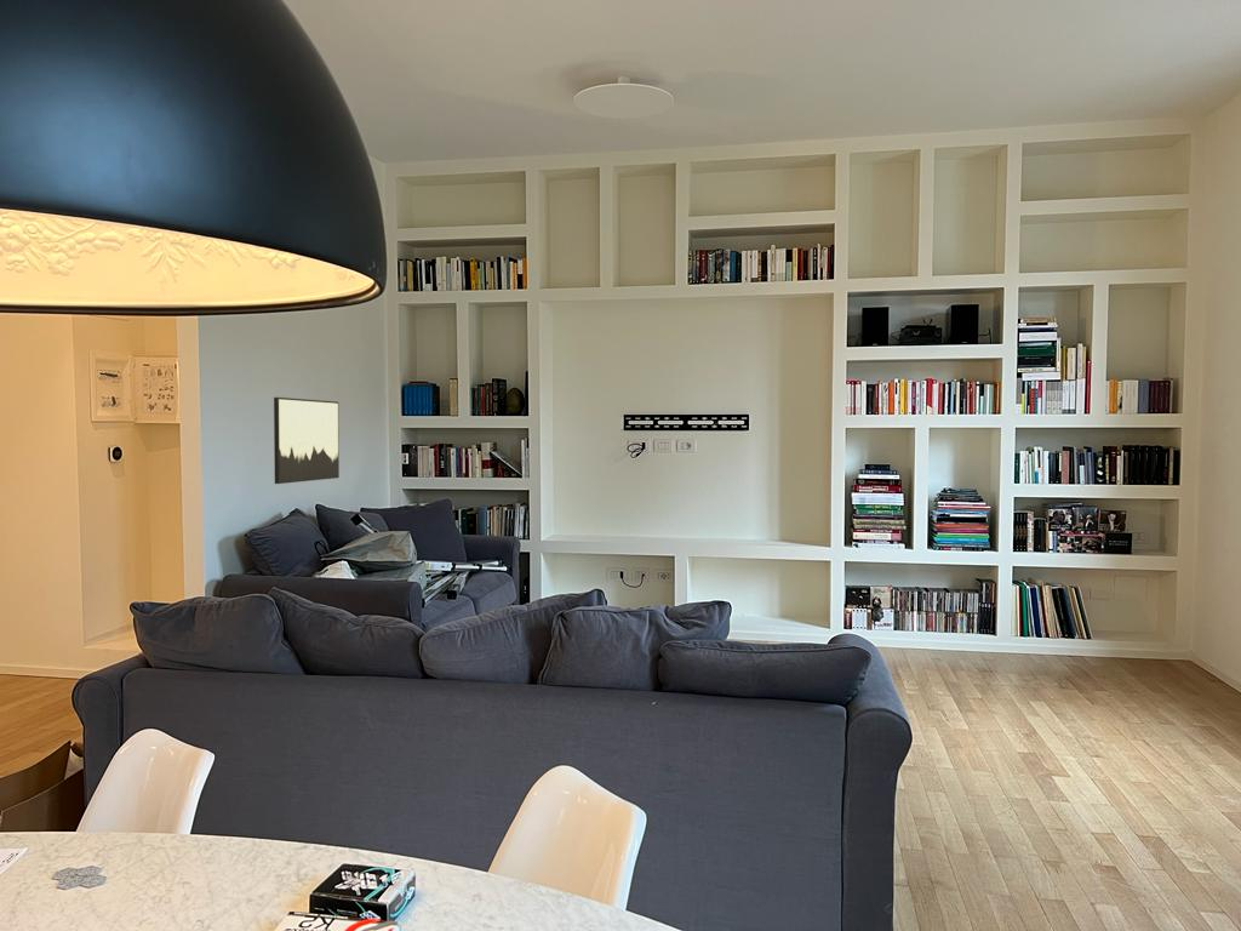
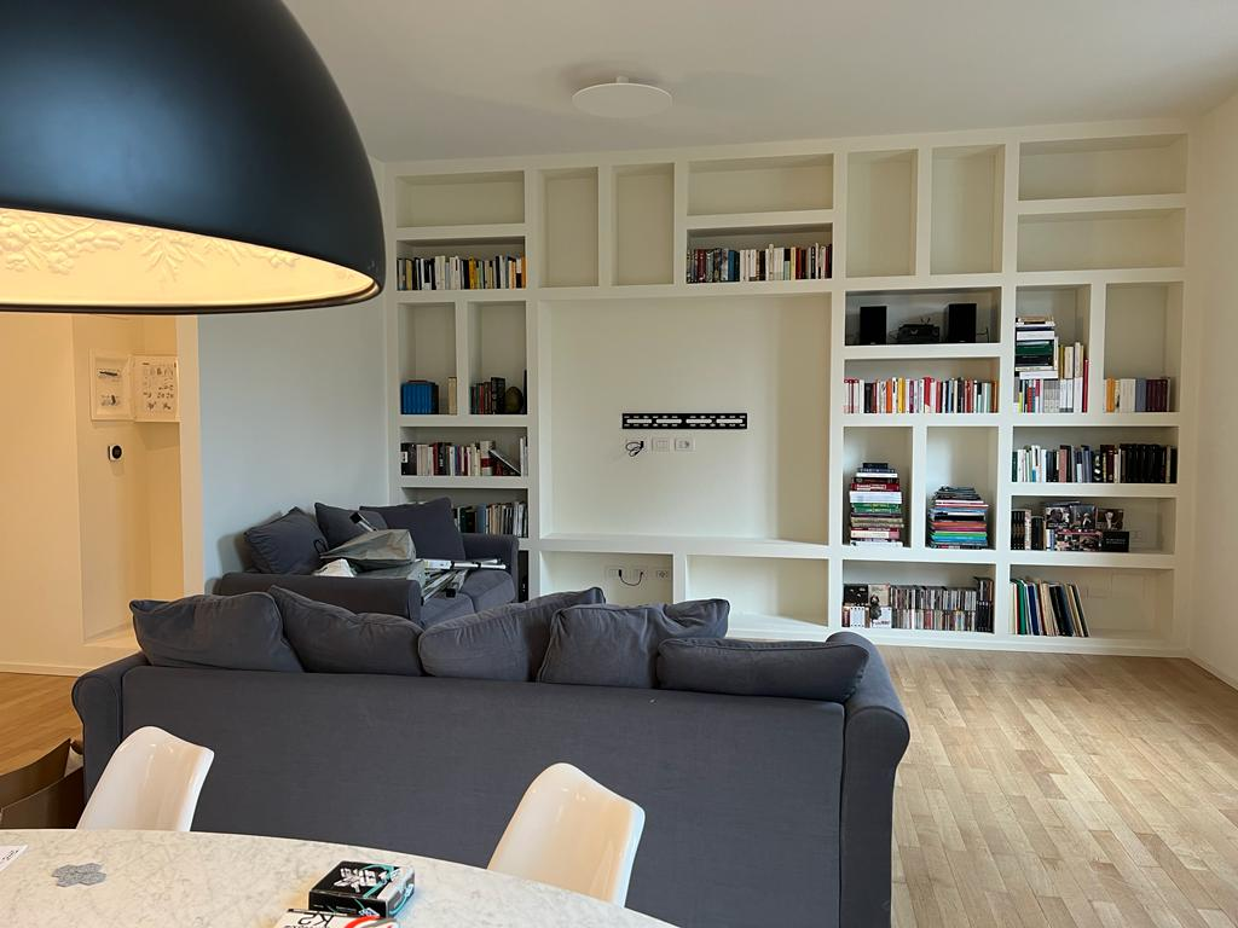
- wall art [273,396,341,485]
